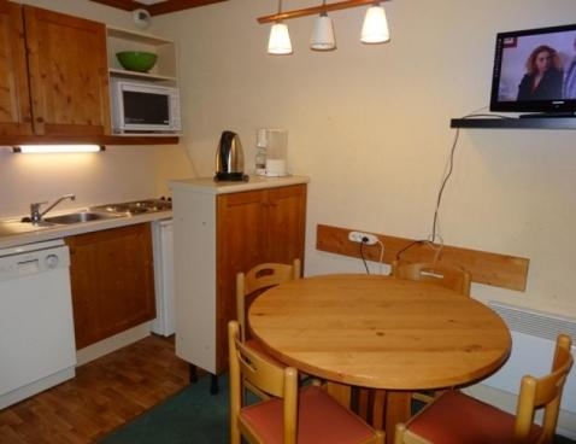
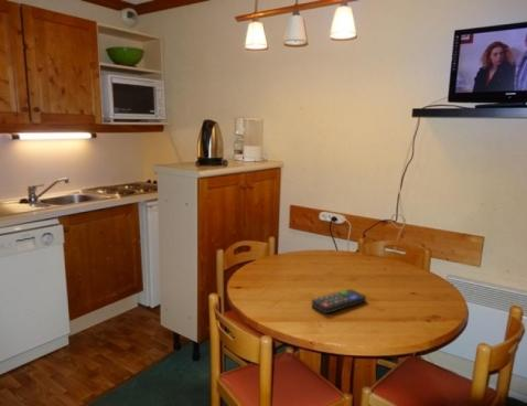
+ remote control [311,288,367,314]
